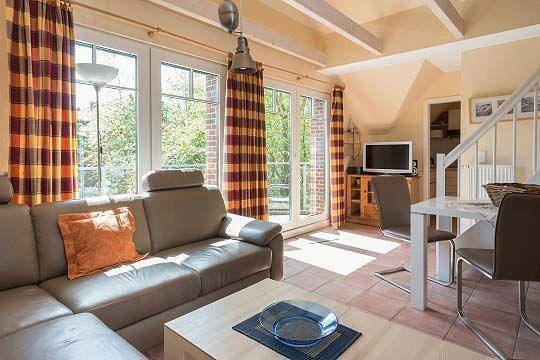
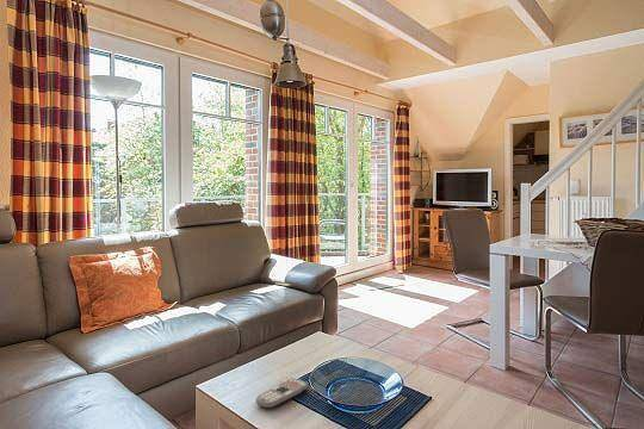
+ remote control [255,377,310,410]
